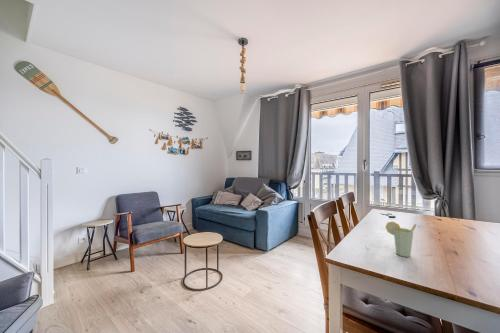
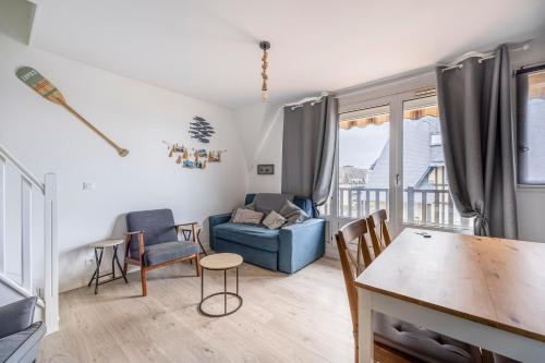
- cup [385,221,418,258]
